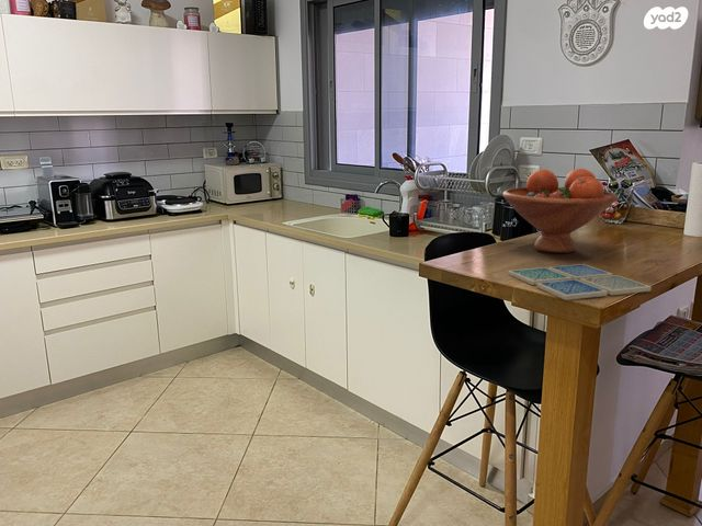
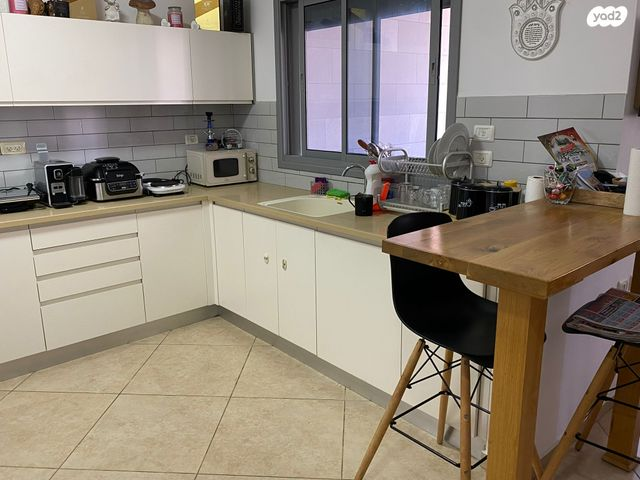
- fruit bowl [501,168,619,254]
- drink coaster [507,263,653,301]
